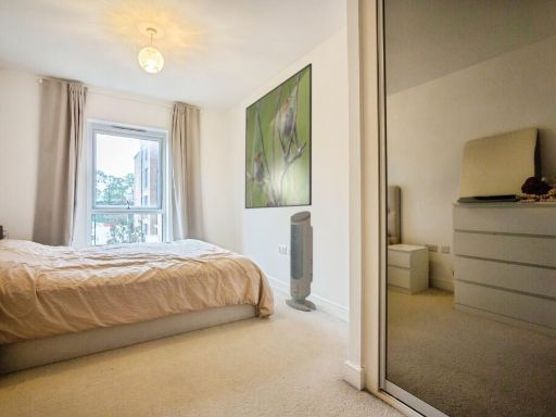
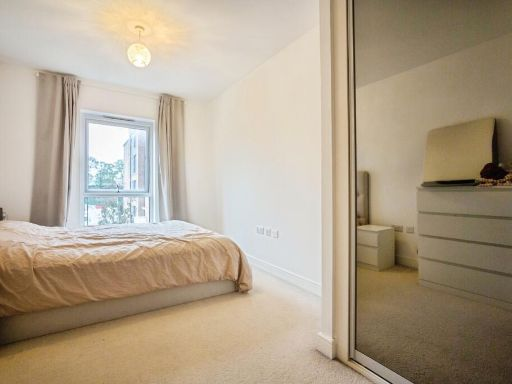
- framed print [244,62,313,210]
- air purifier [285,210,317,312]
